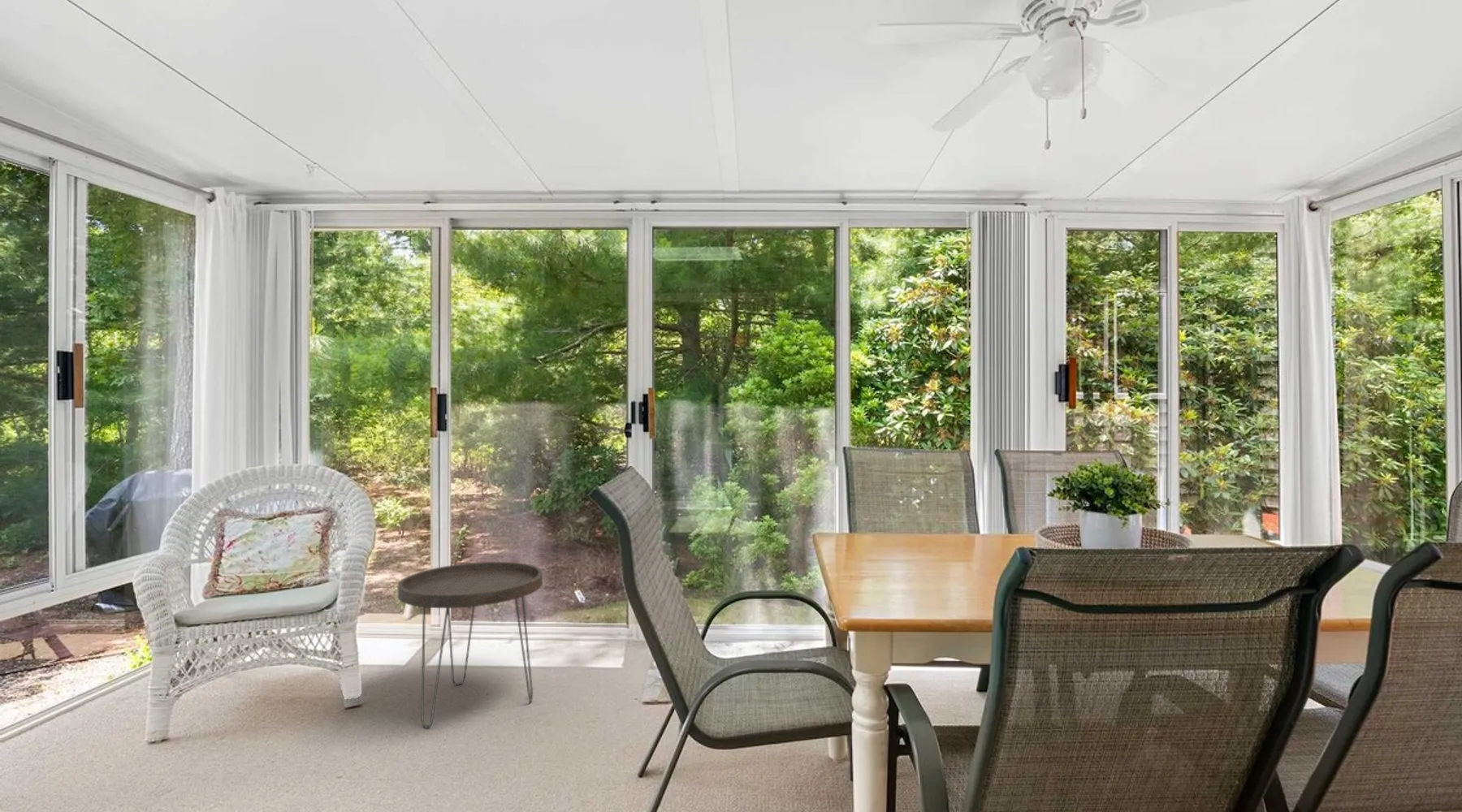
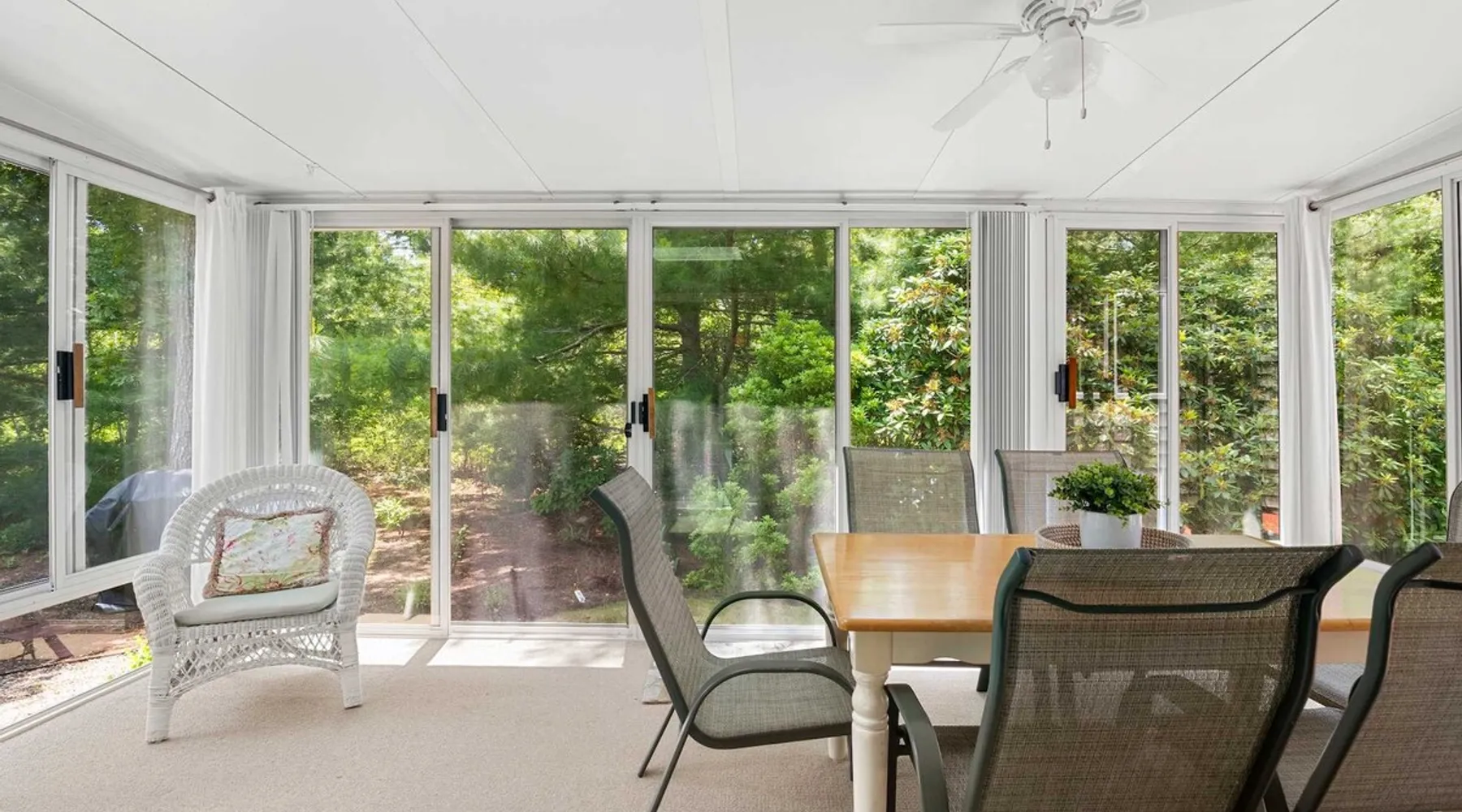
- side table [397,561,543,729]
